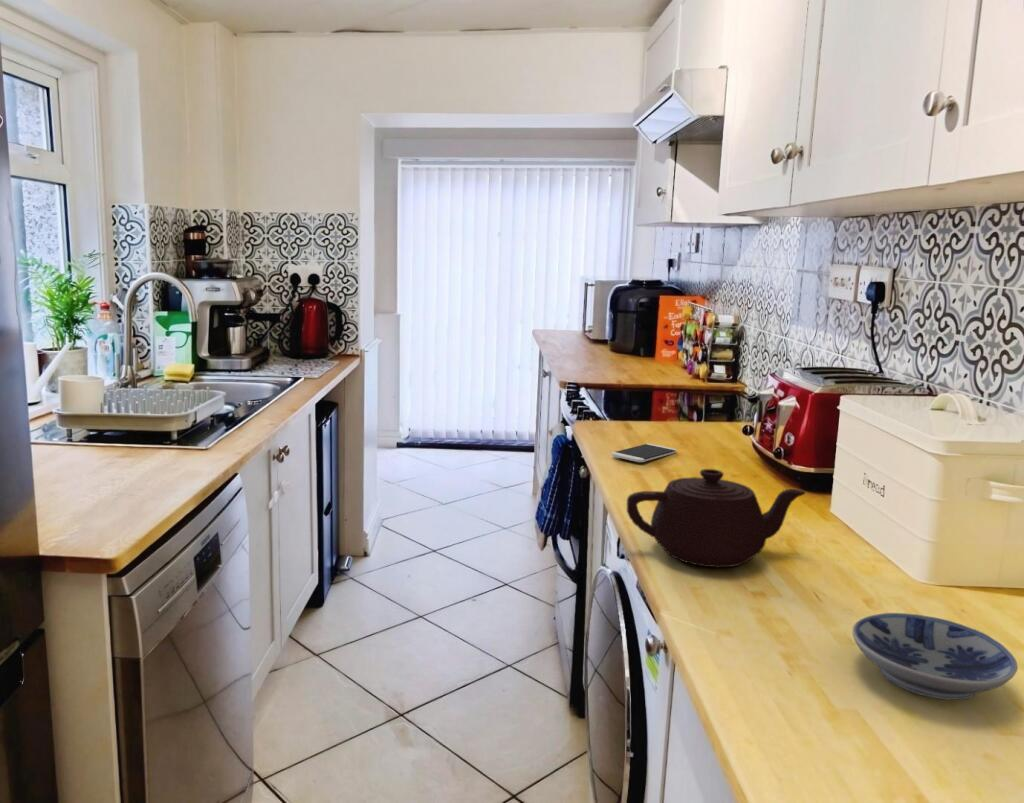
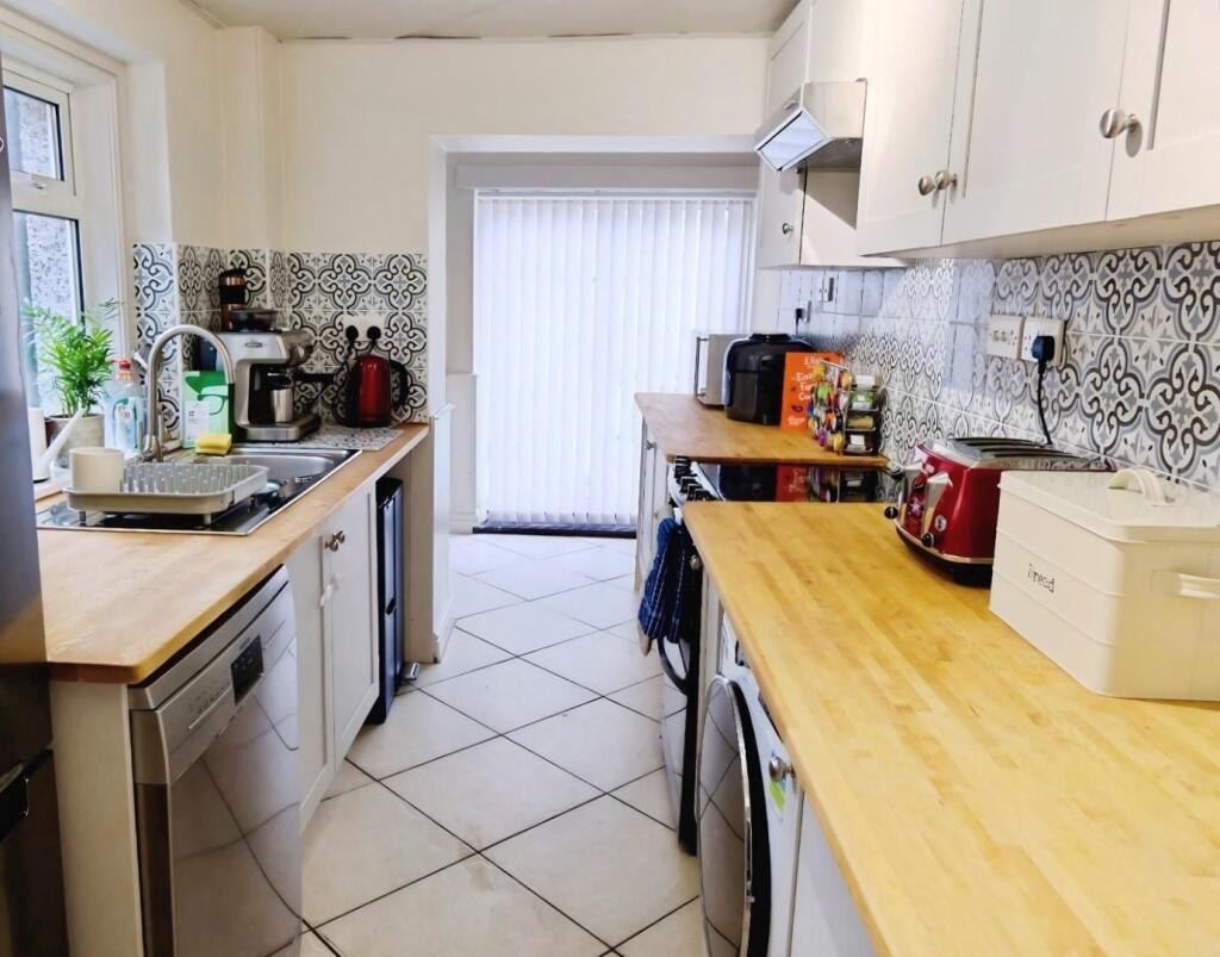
- smartphone [611,443,677,463]
- teapot [626,468,806,569]
- bowl [851,612,1019,701]
